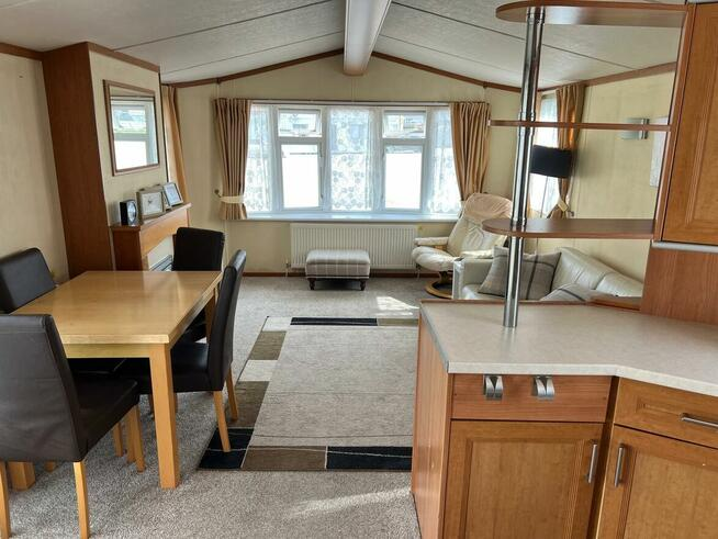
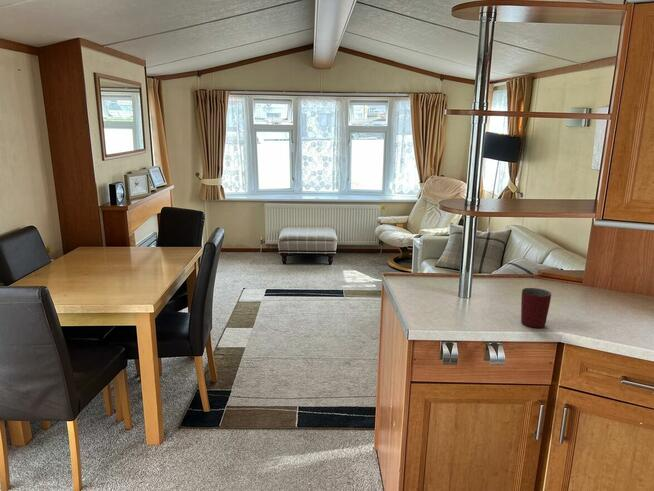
+ mug [520,287,552,329]
